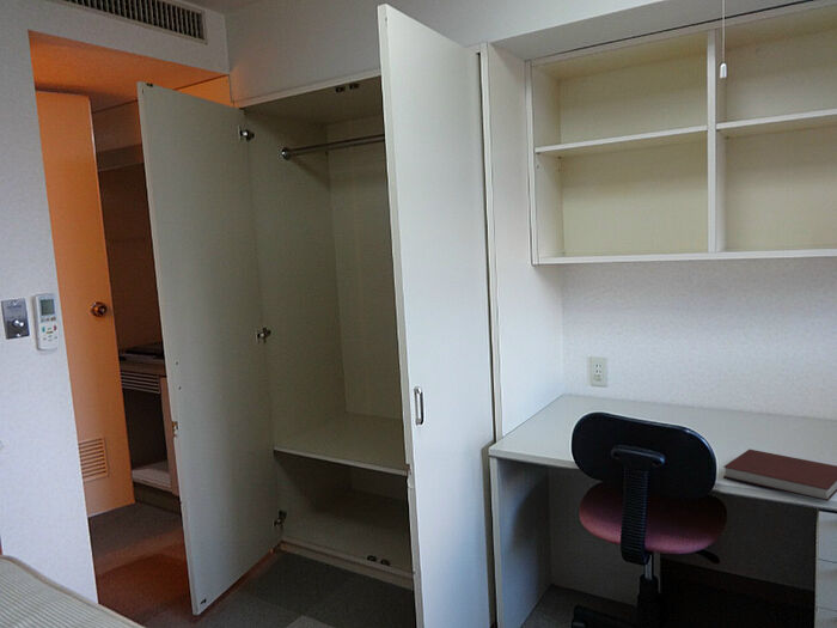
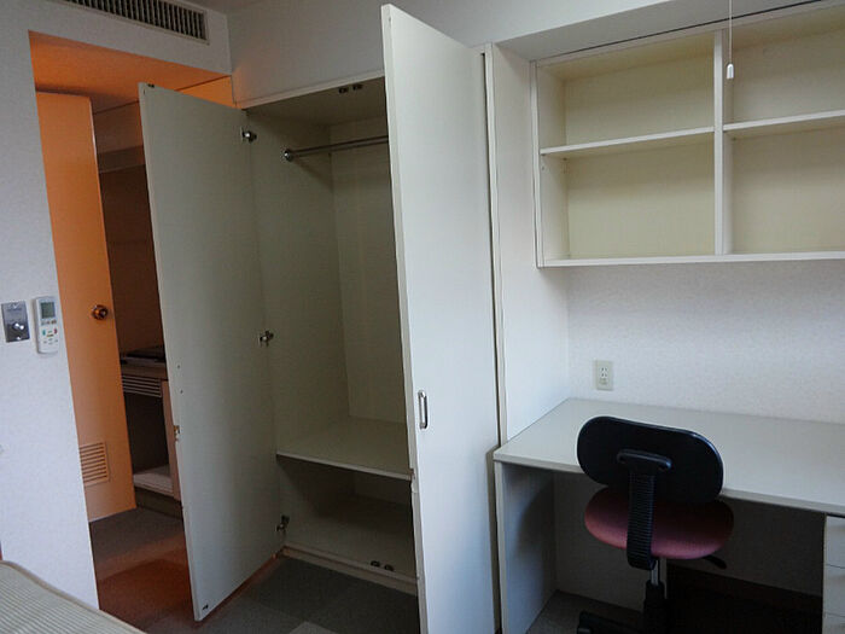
- notebook [722,449,837,502]
